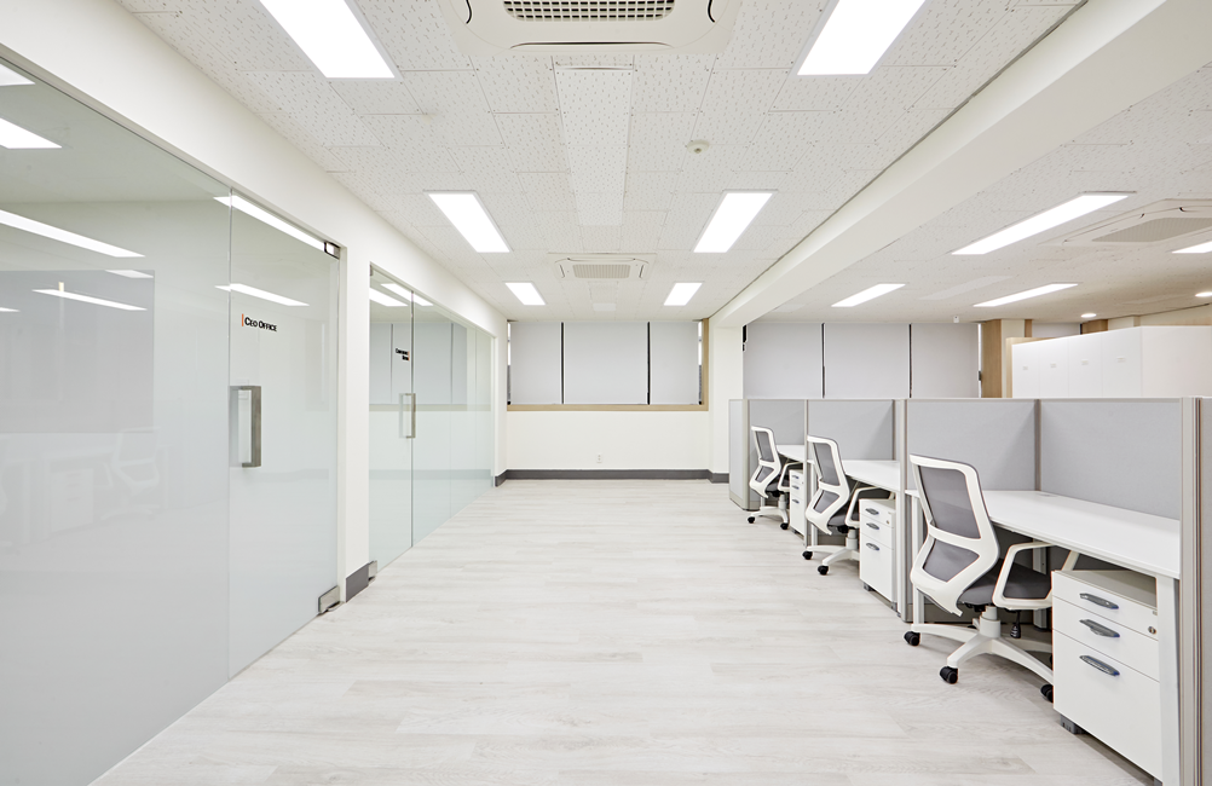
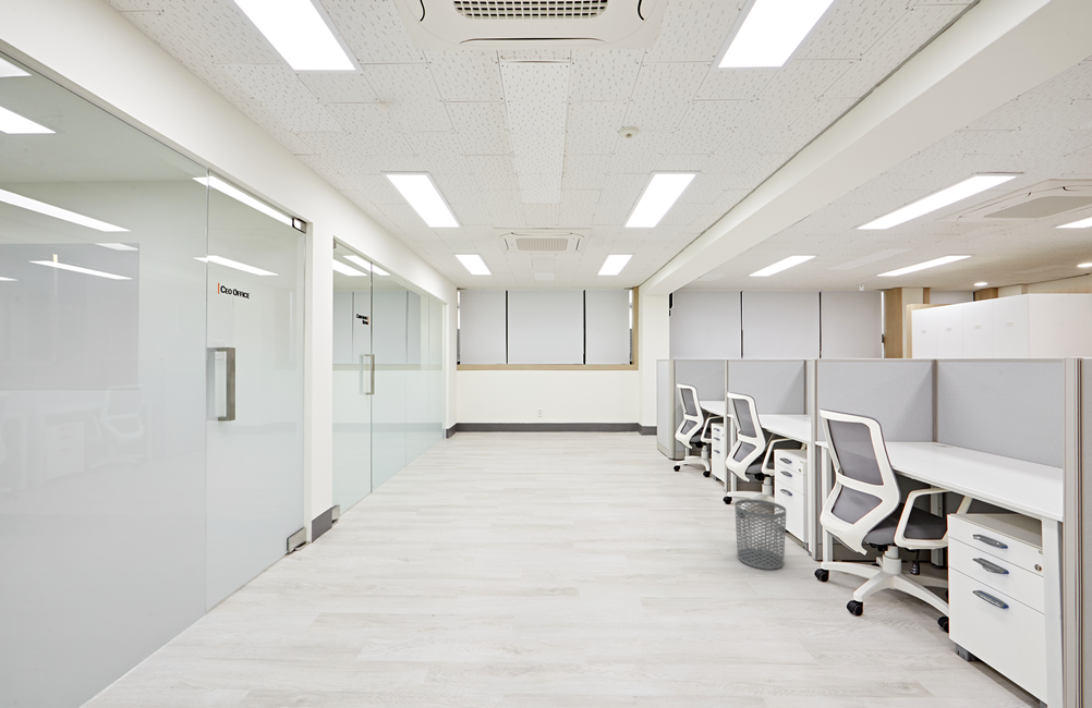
+ waste bin [733,498,787,571]
